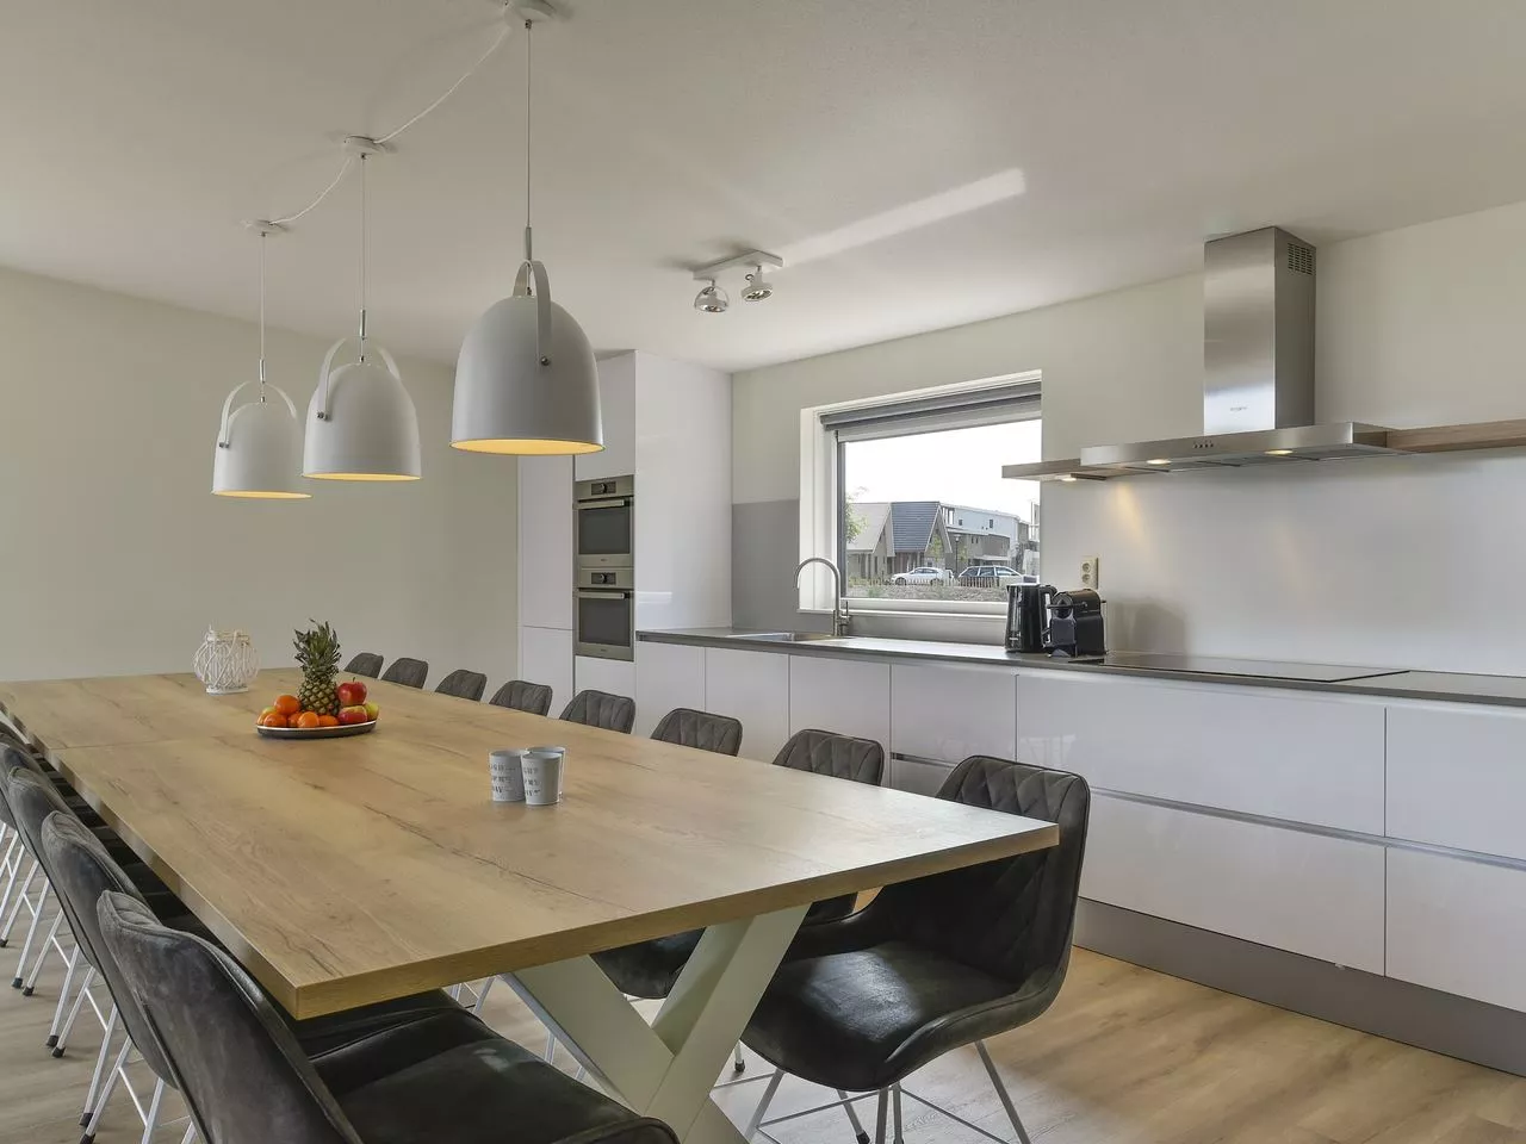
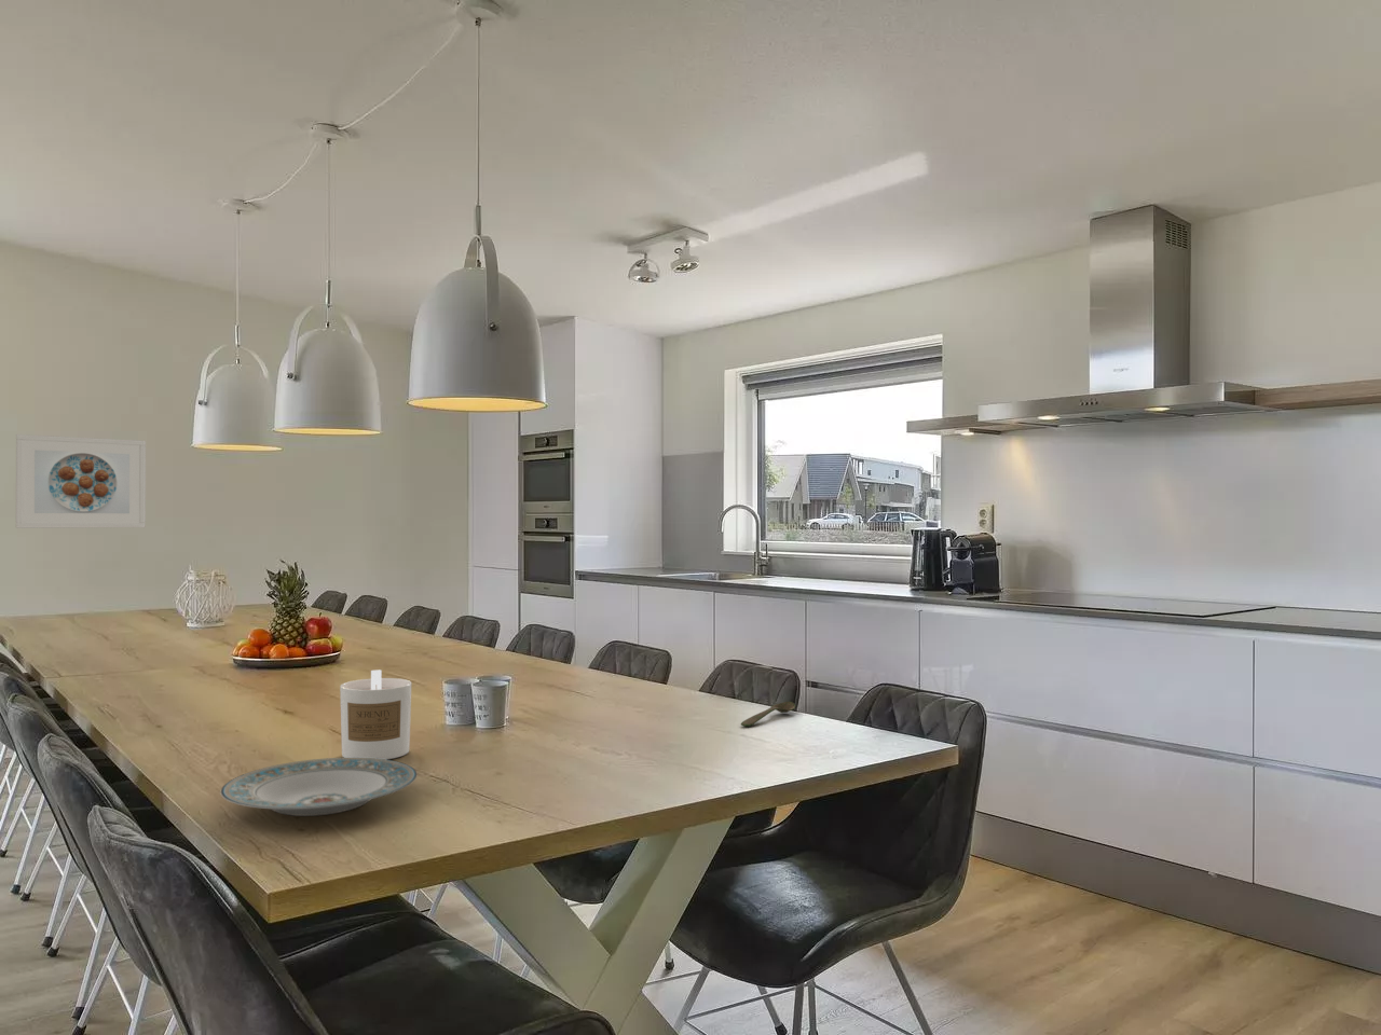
+ spoon [741,701,796,727]
+ candle [339,669,412,760]
+ plate [219,757,419,818]
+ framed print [15,434,147,529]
